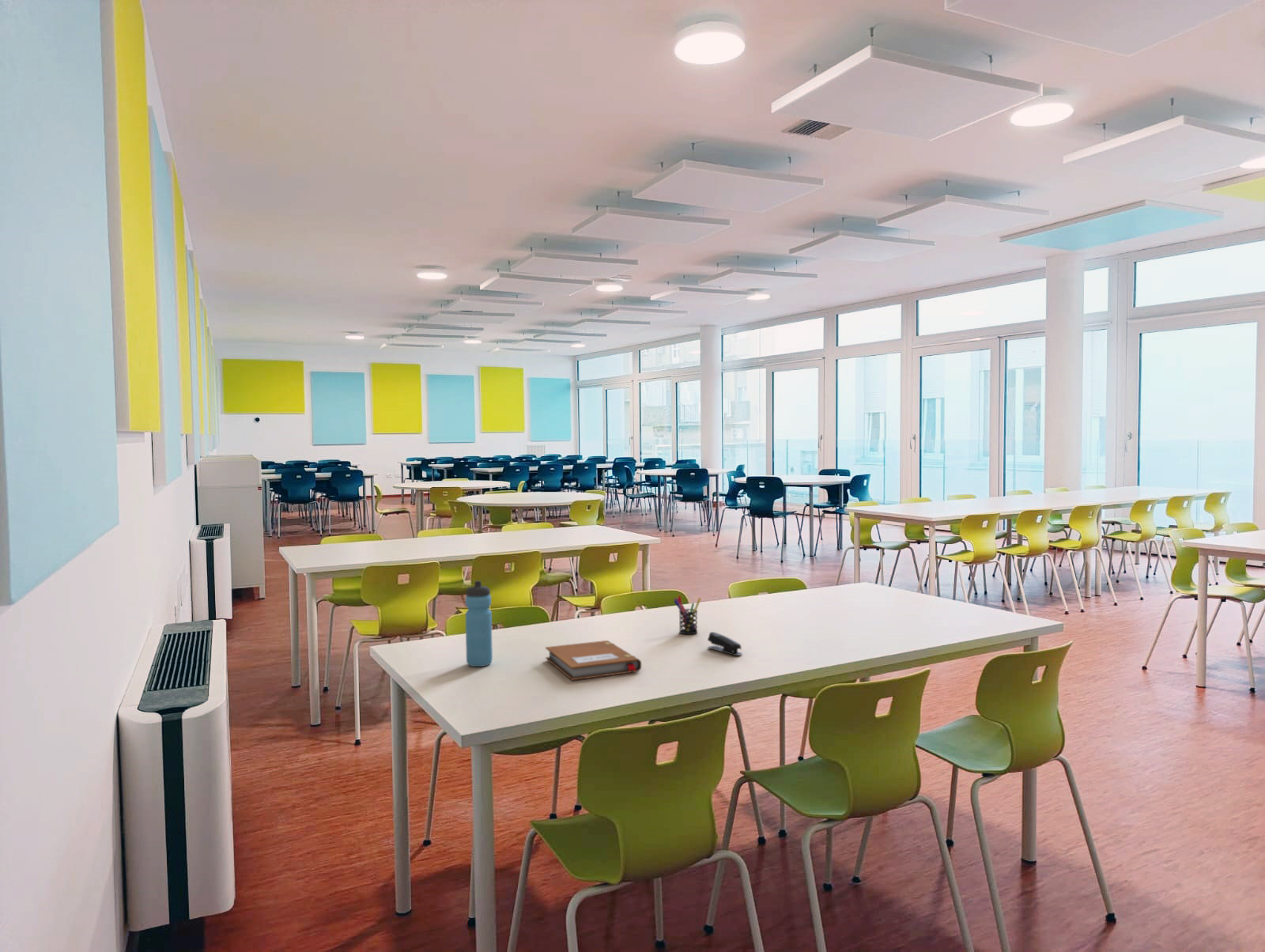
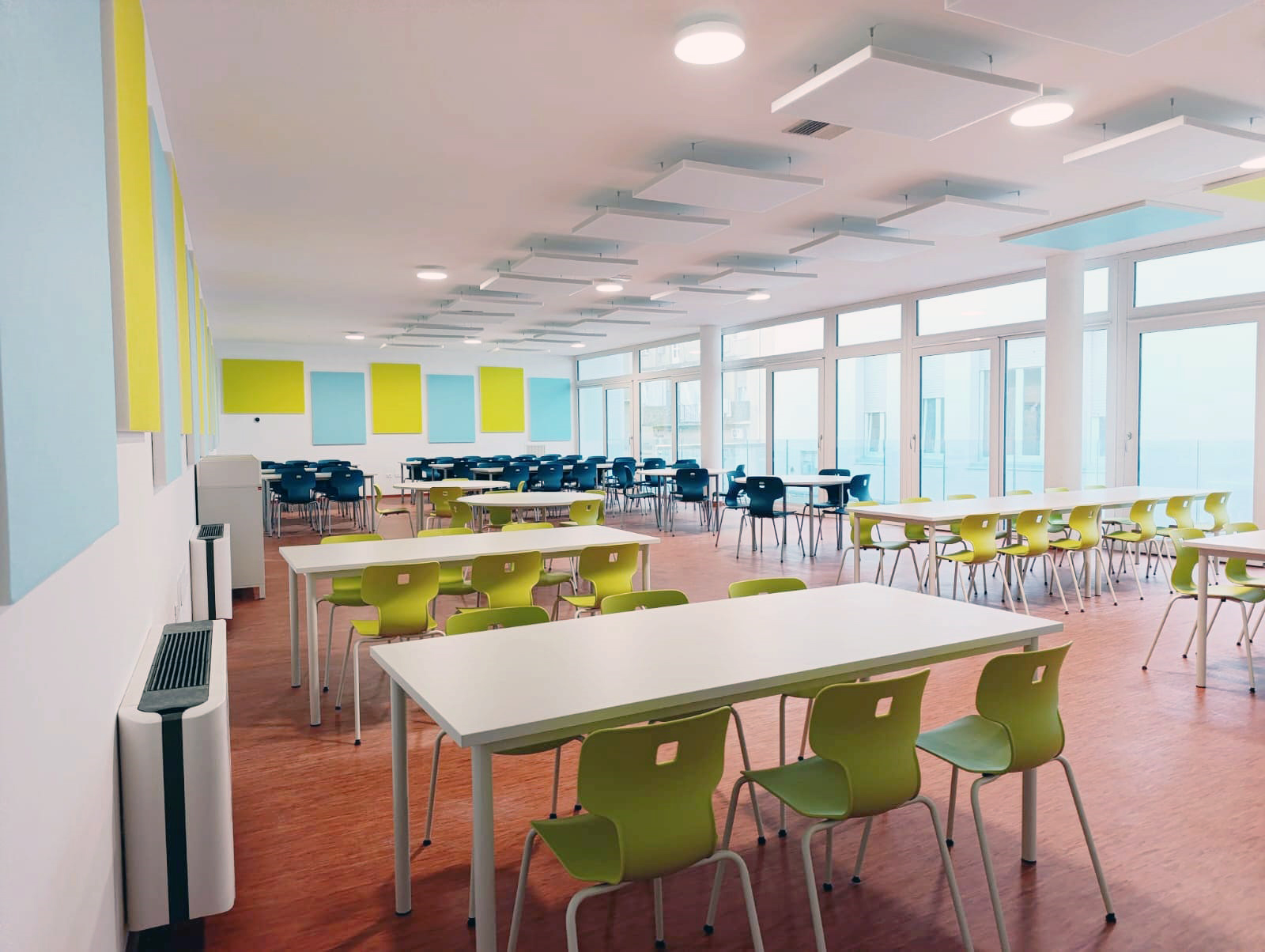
- pen holder [673,595,701,635]
- stapler [707,631,743,656]
- water bottle [465,580,493,667]
- notebook [545,640,642,681]
